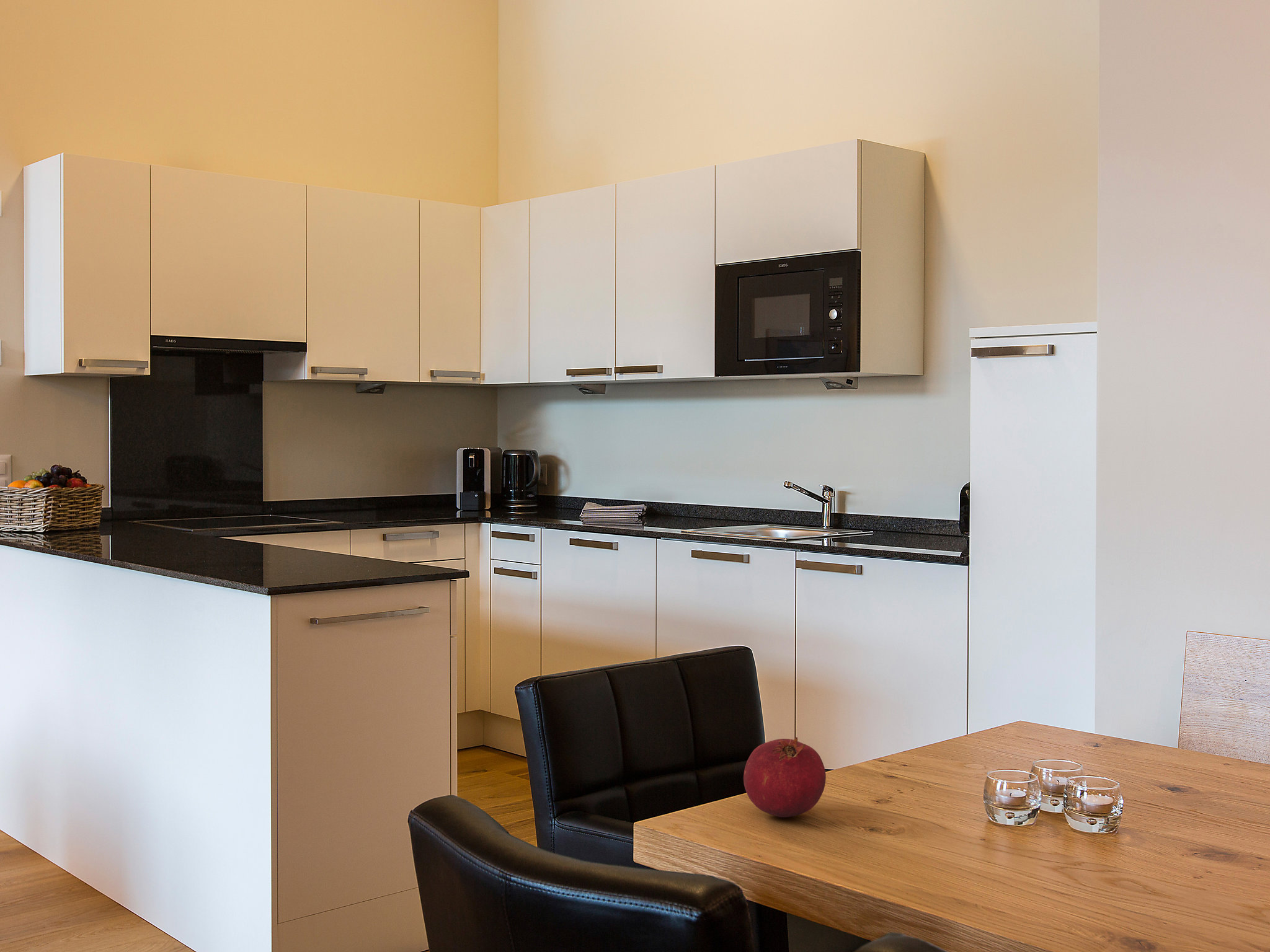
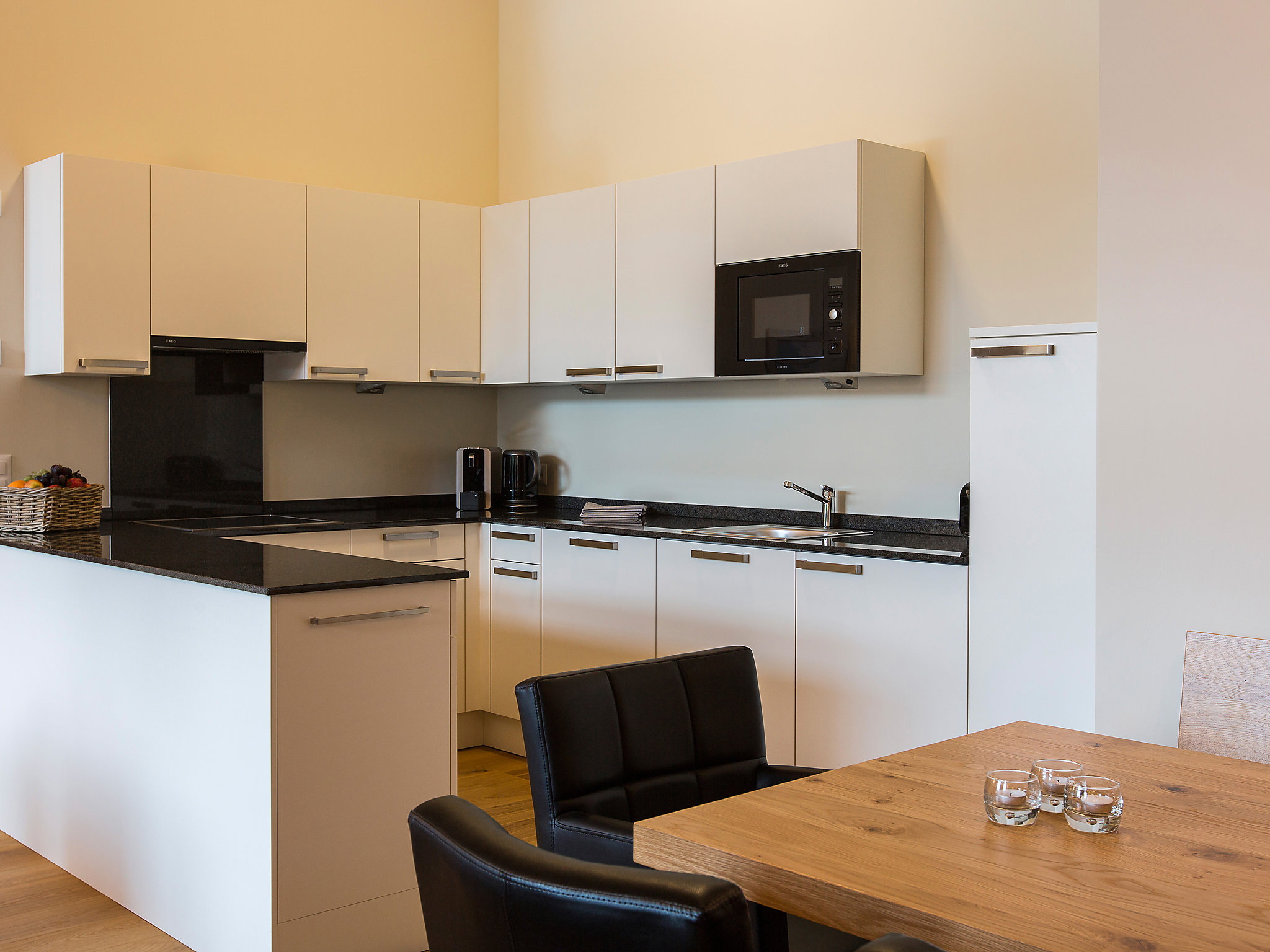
- fruit [743,736,827,818]
